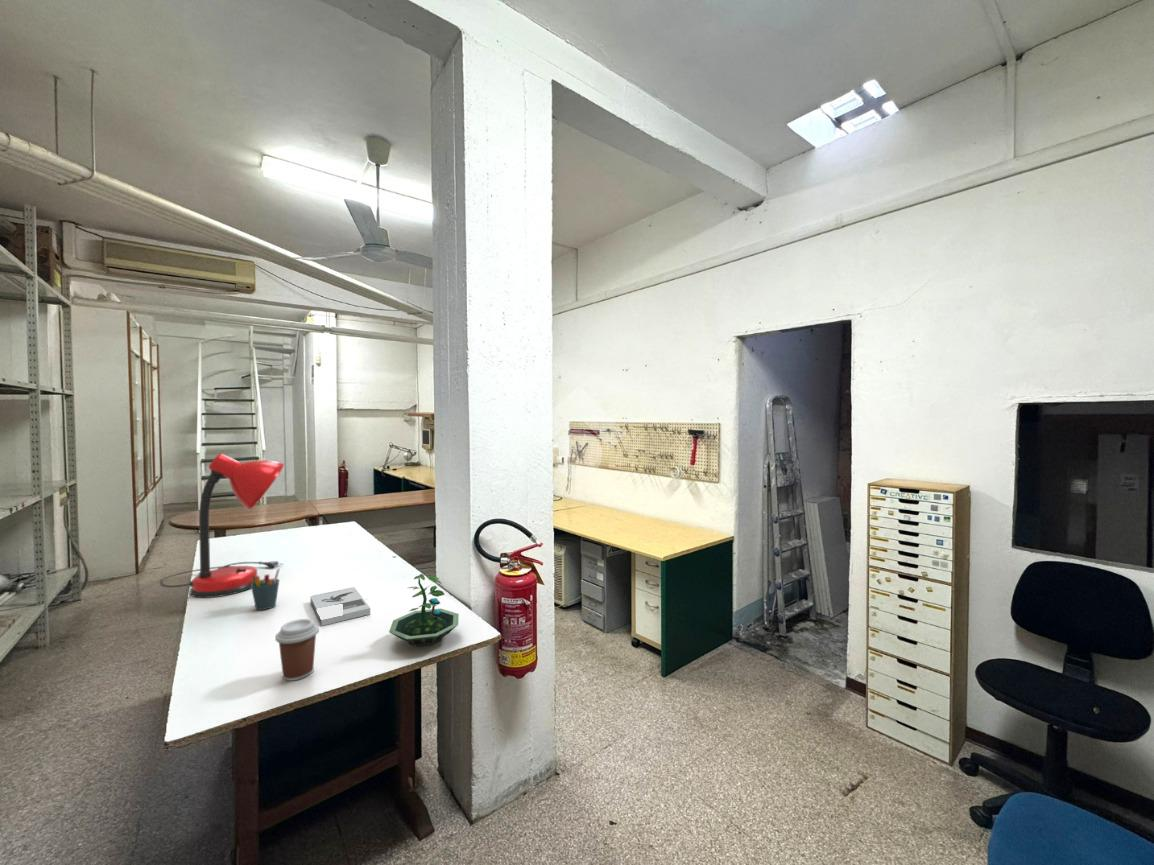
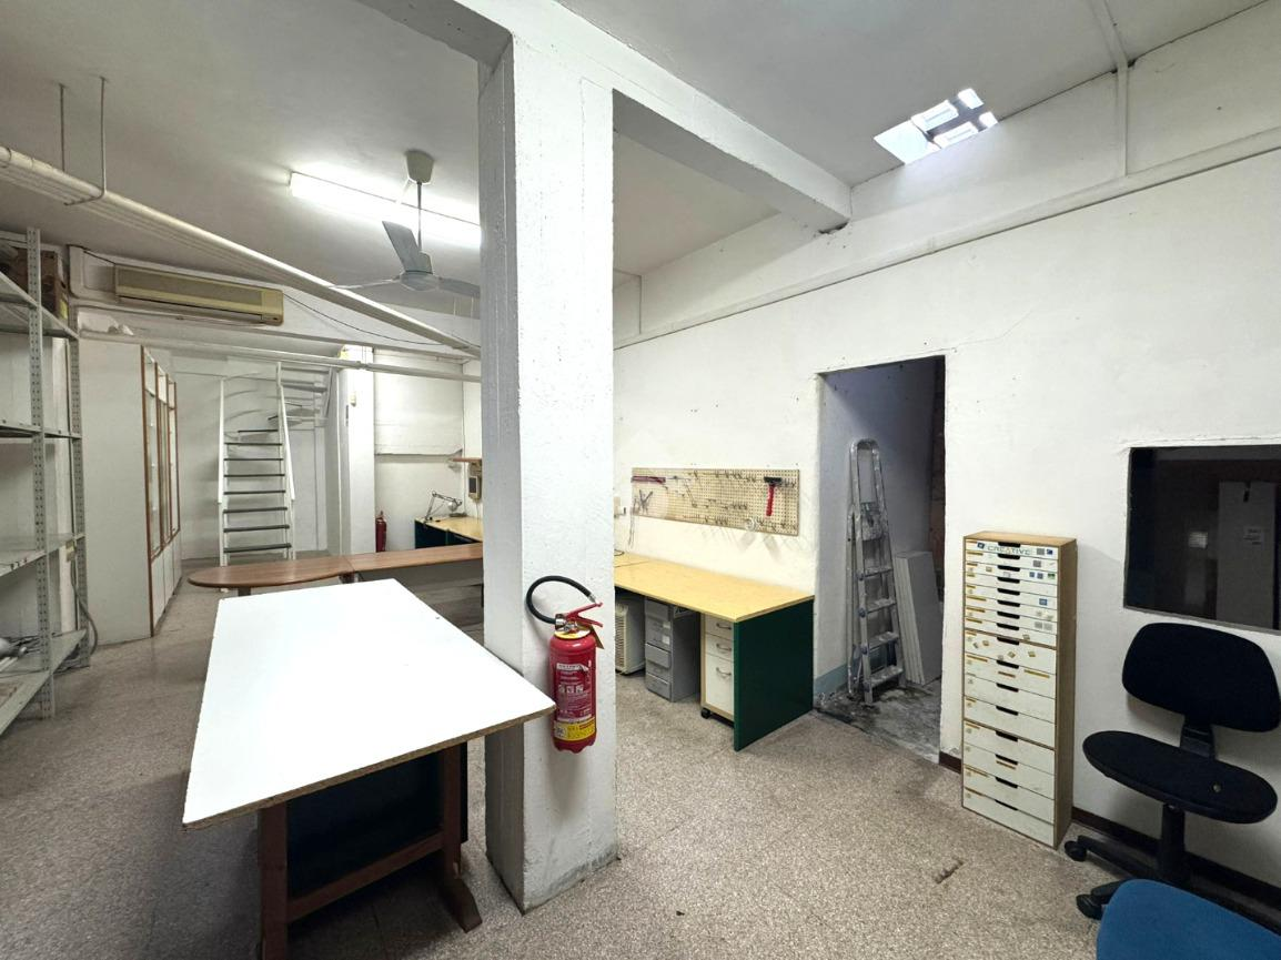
- pen holder [251,567,281,611]
- terrarium [388,573,460,648]
- coffee cup [274,618,320,682]
- desk lamp [158,453,285,599]
- book [309,586,371,627]
